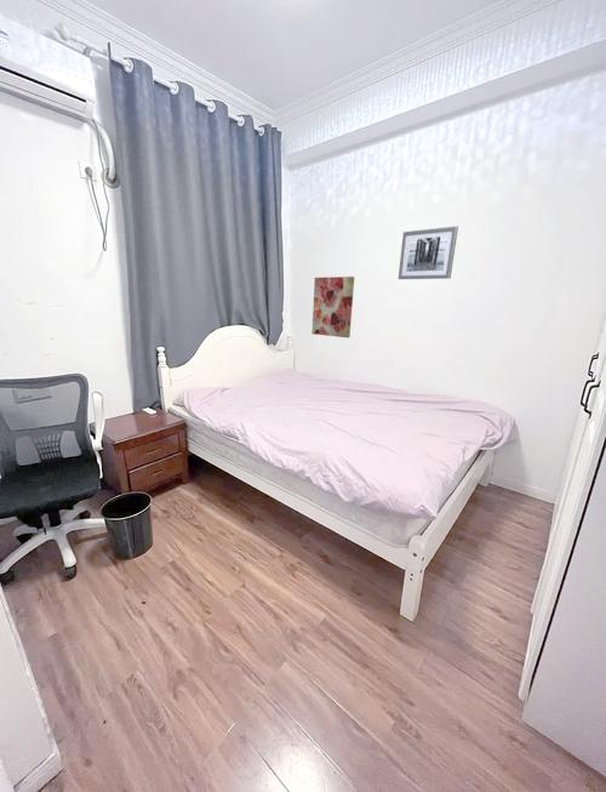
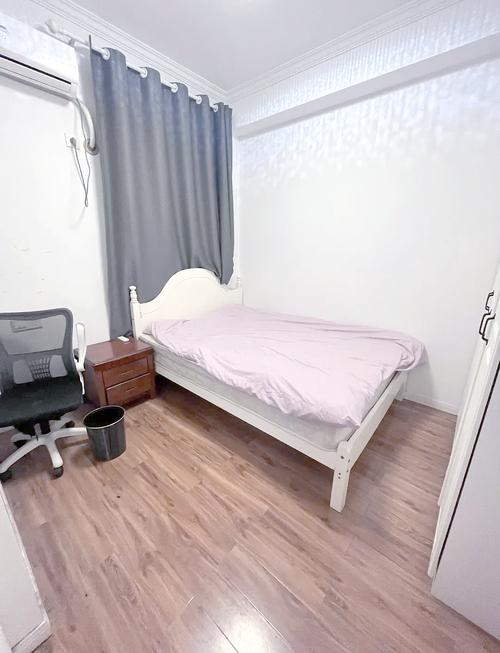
- wall art [310,275,355,338]
- wall art [398,226,459,280]
